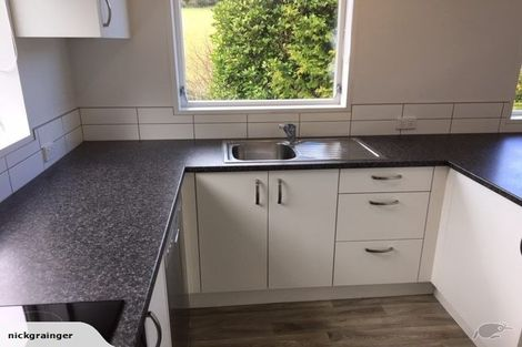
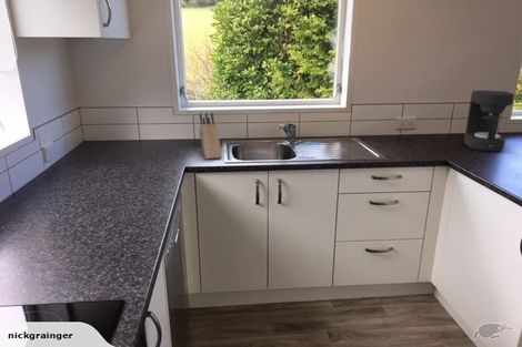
+ knife block [199,111,223,161]
+ coffee maker [463,90,515,153]
